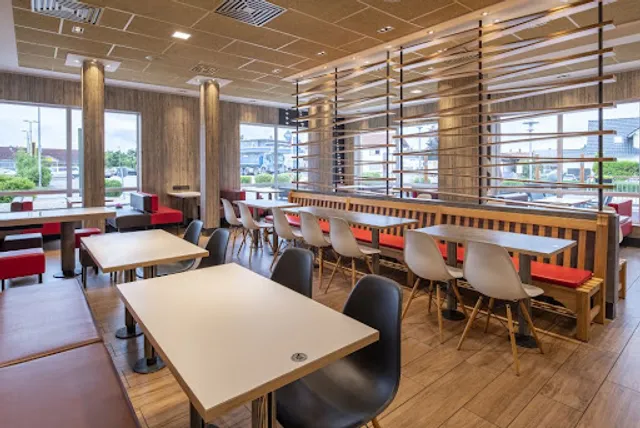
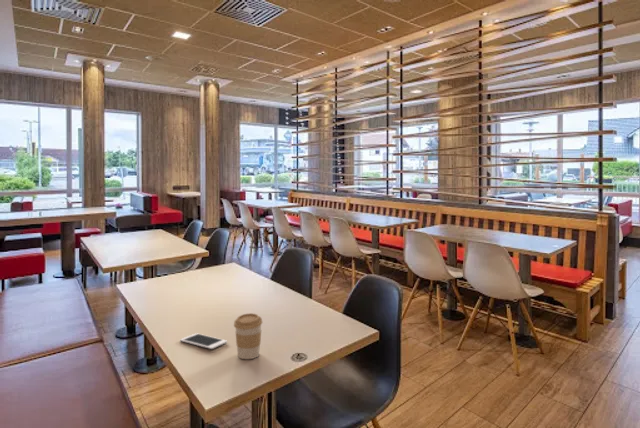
+ coffee cup [233,312,263,360]
+ cell phone [179,332,228,350]
